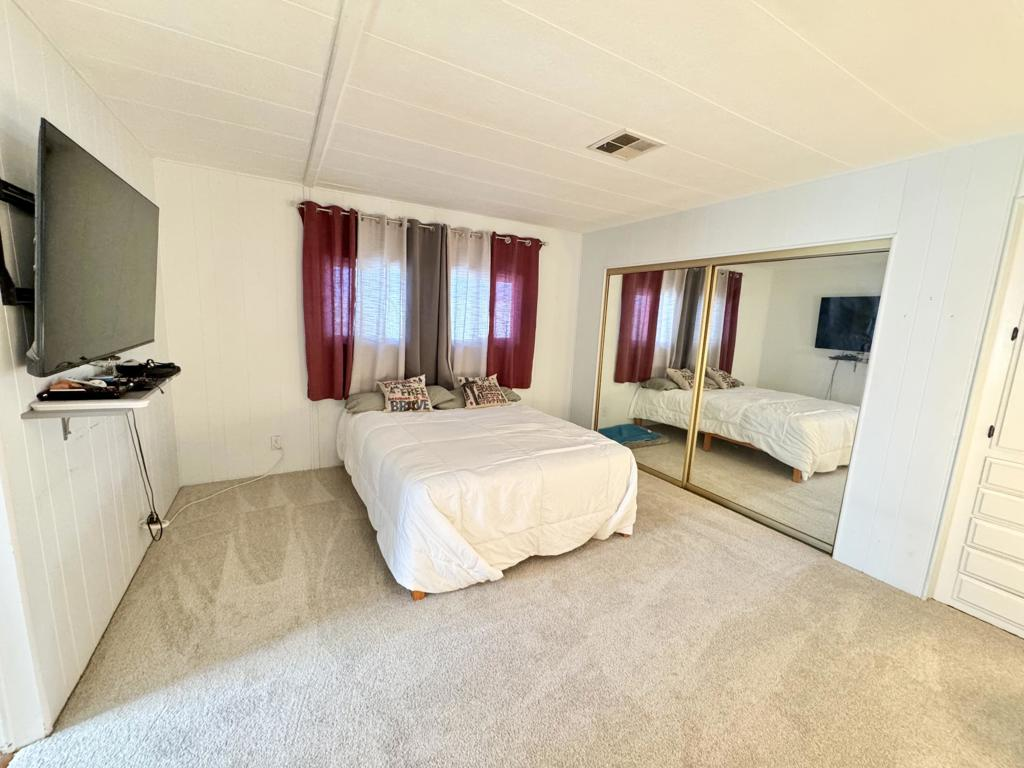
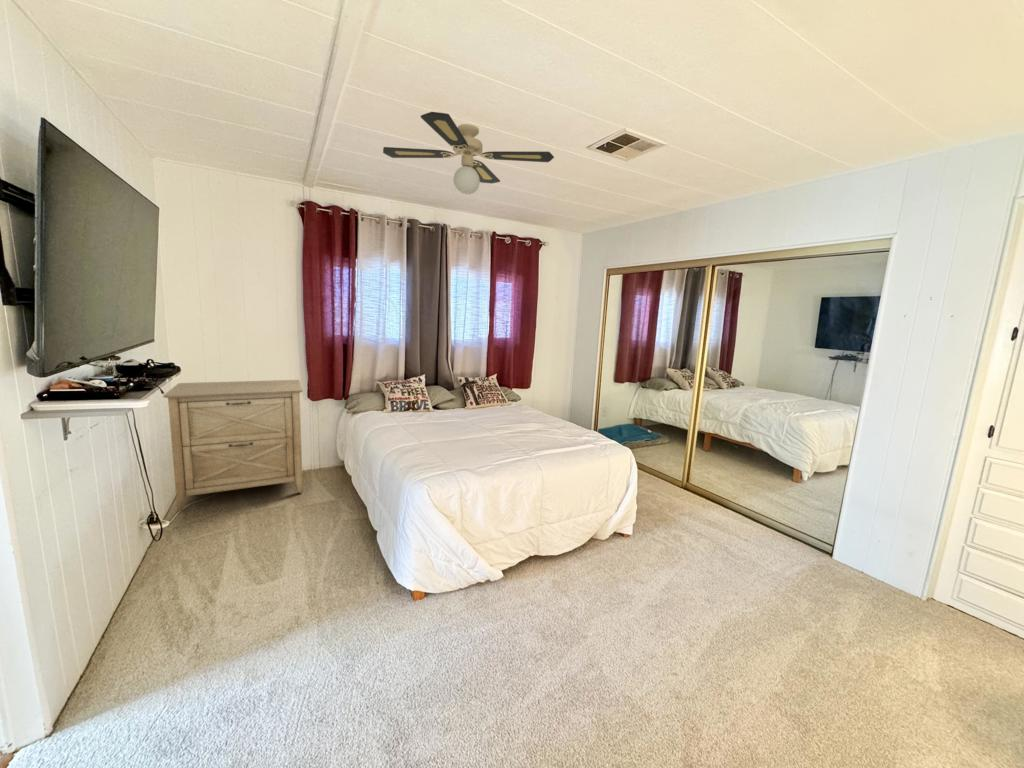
+ ceiling fan [382,111,555,196]
+ cabinet [162,379,304,512]
